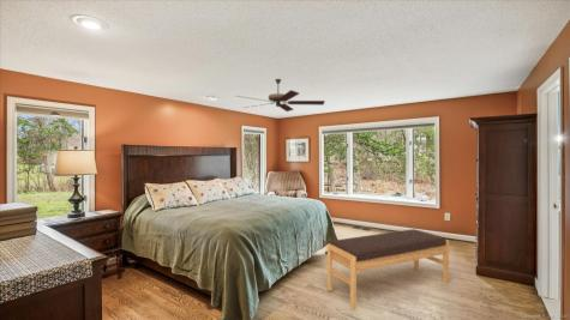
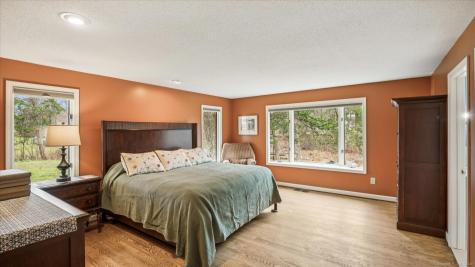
- ceiling fan [236,78,326,113]
- bench [326,228,450,310]
